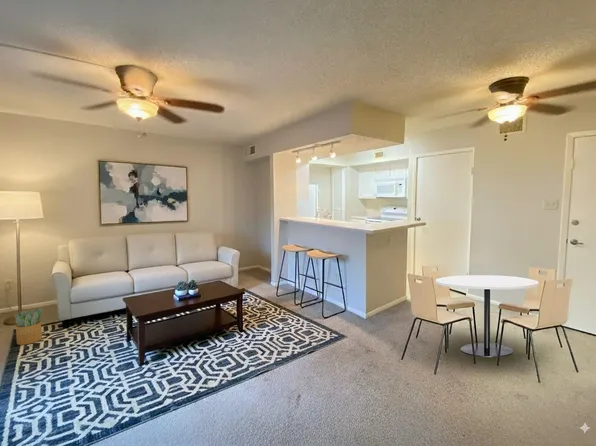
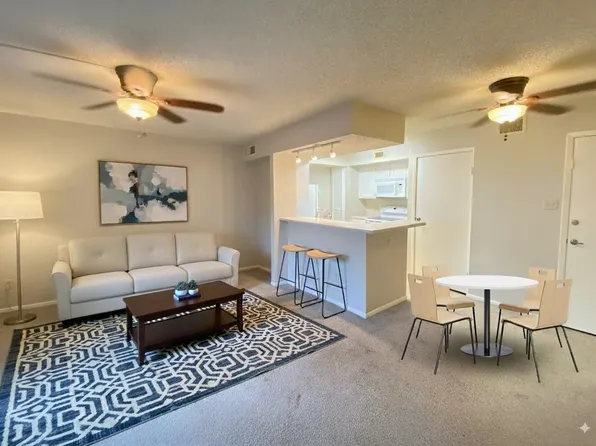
- potted plant [13,306,45,346]
